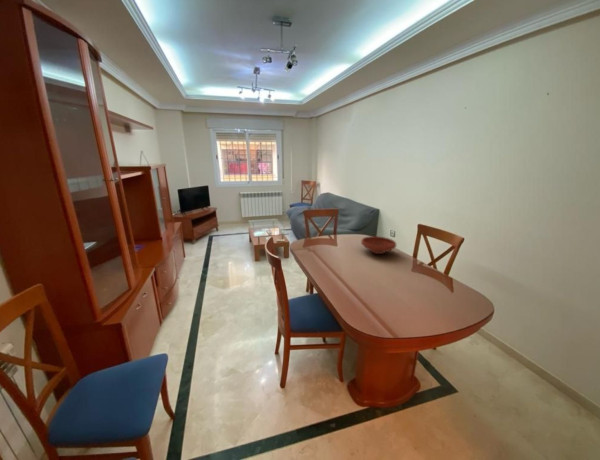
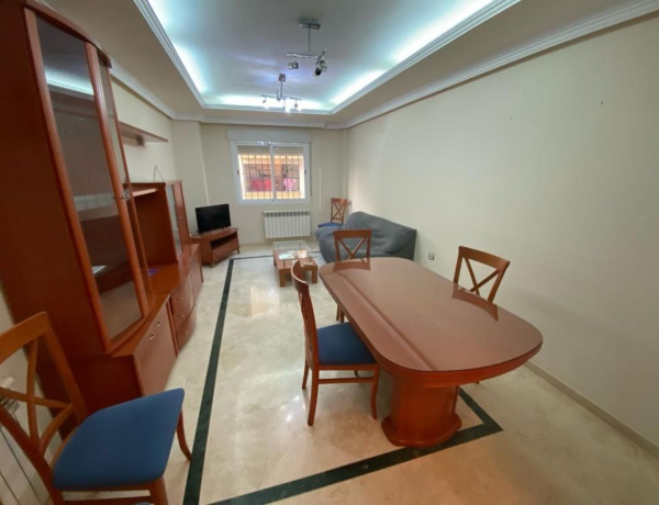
- bowl [360,235,397,255]
